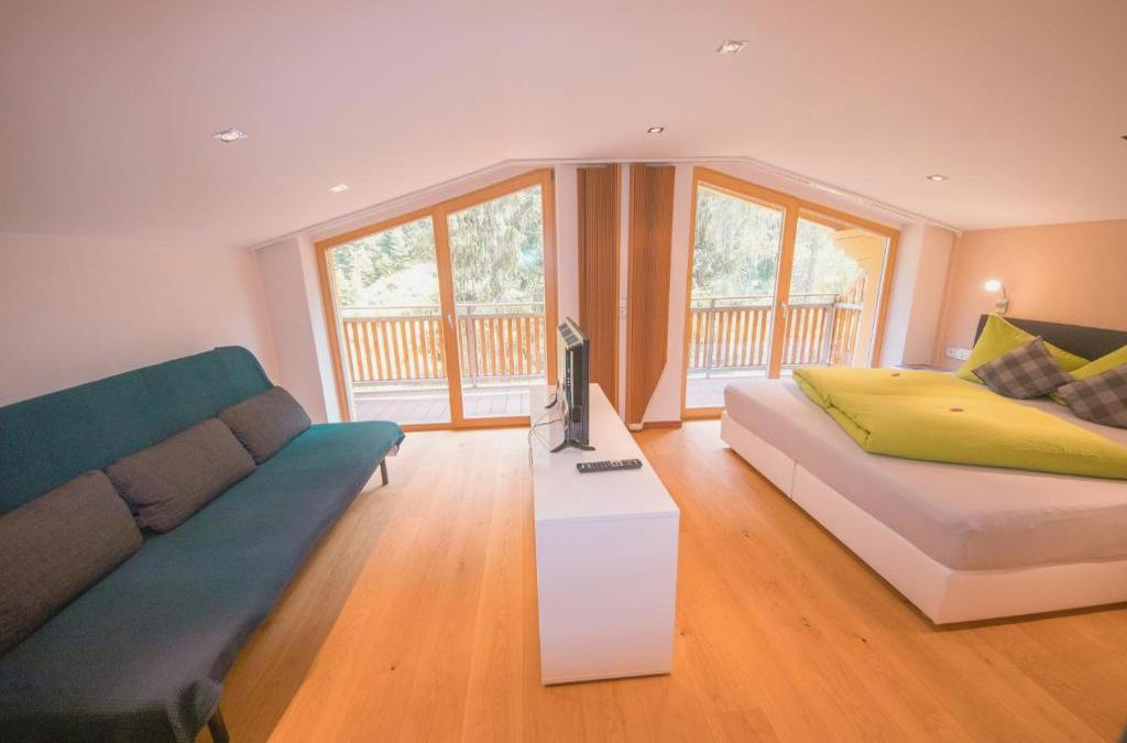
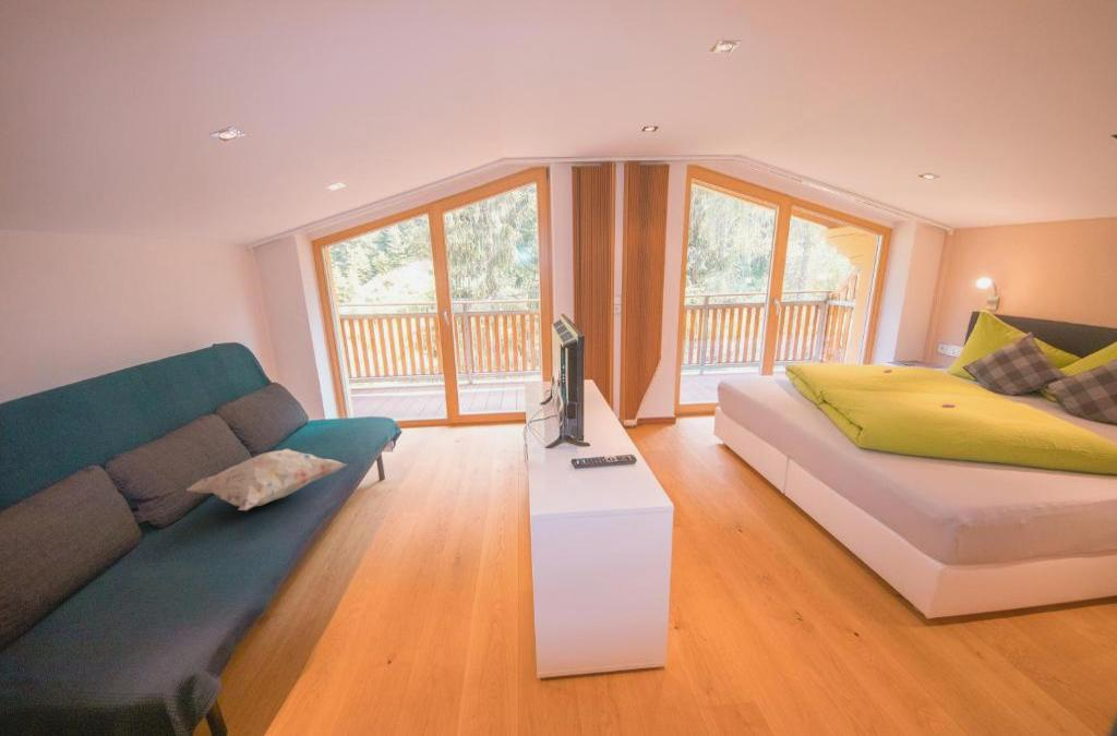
+ decorative pillow [185,447,348,512]
